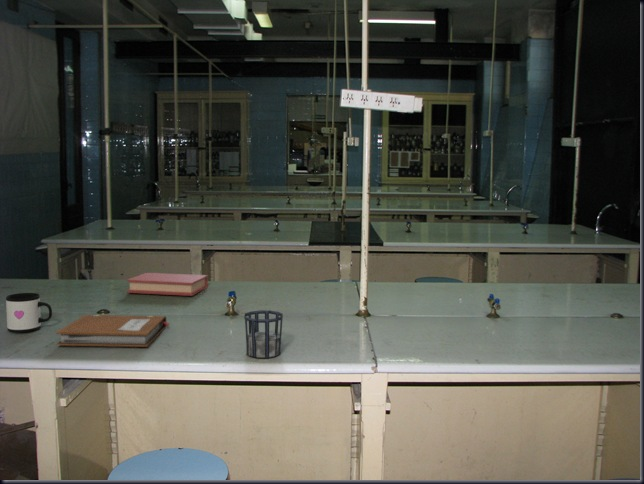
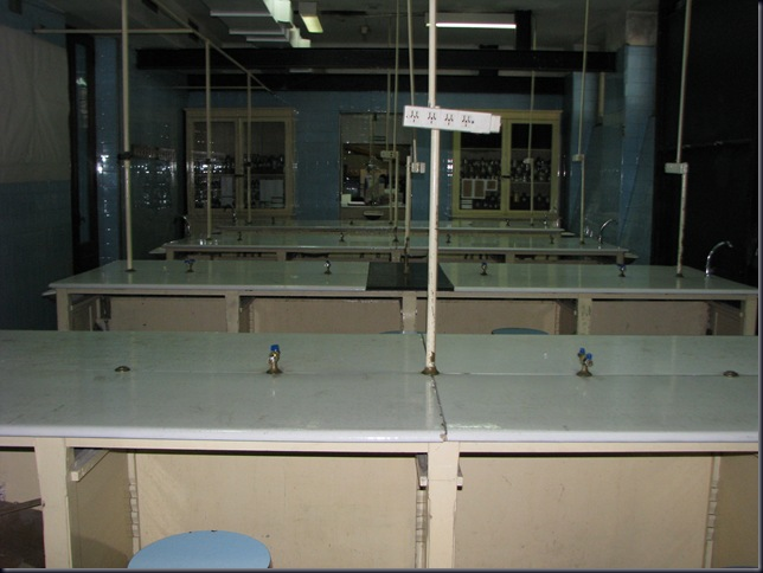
- mug [5,292,53,334]
- notebook [55,314,170,348]
- cup [243,309,284,359]
- book [126,272,209,297]
